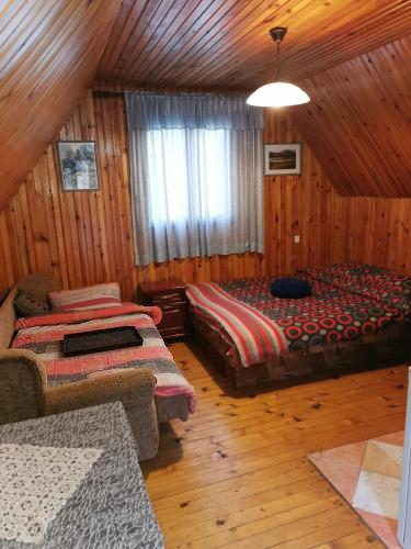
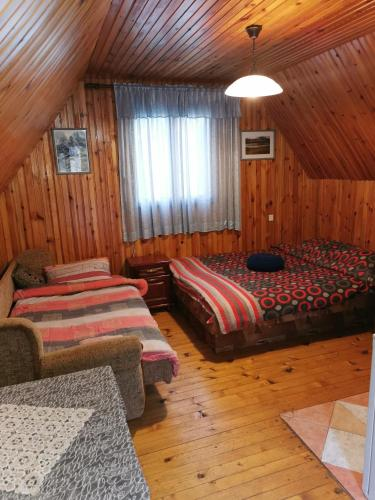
- serving tray [62,325,145,358]
